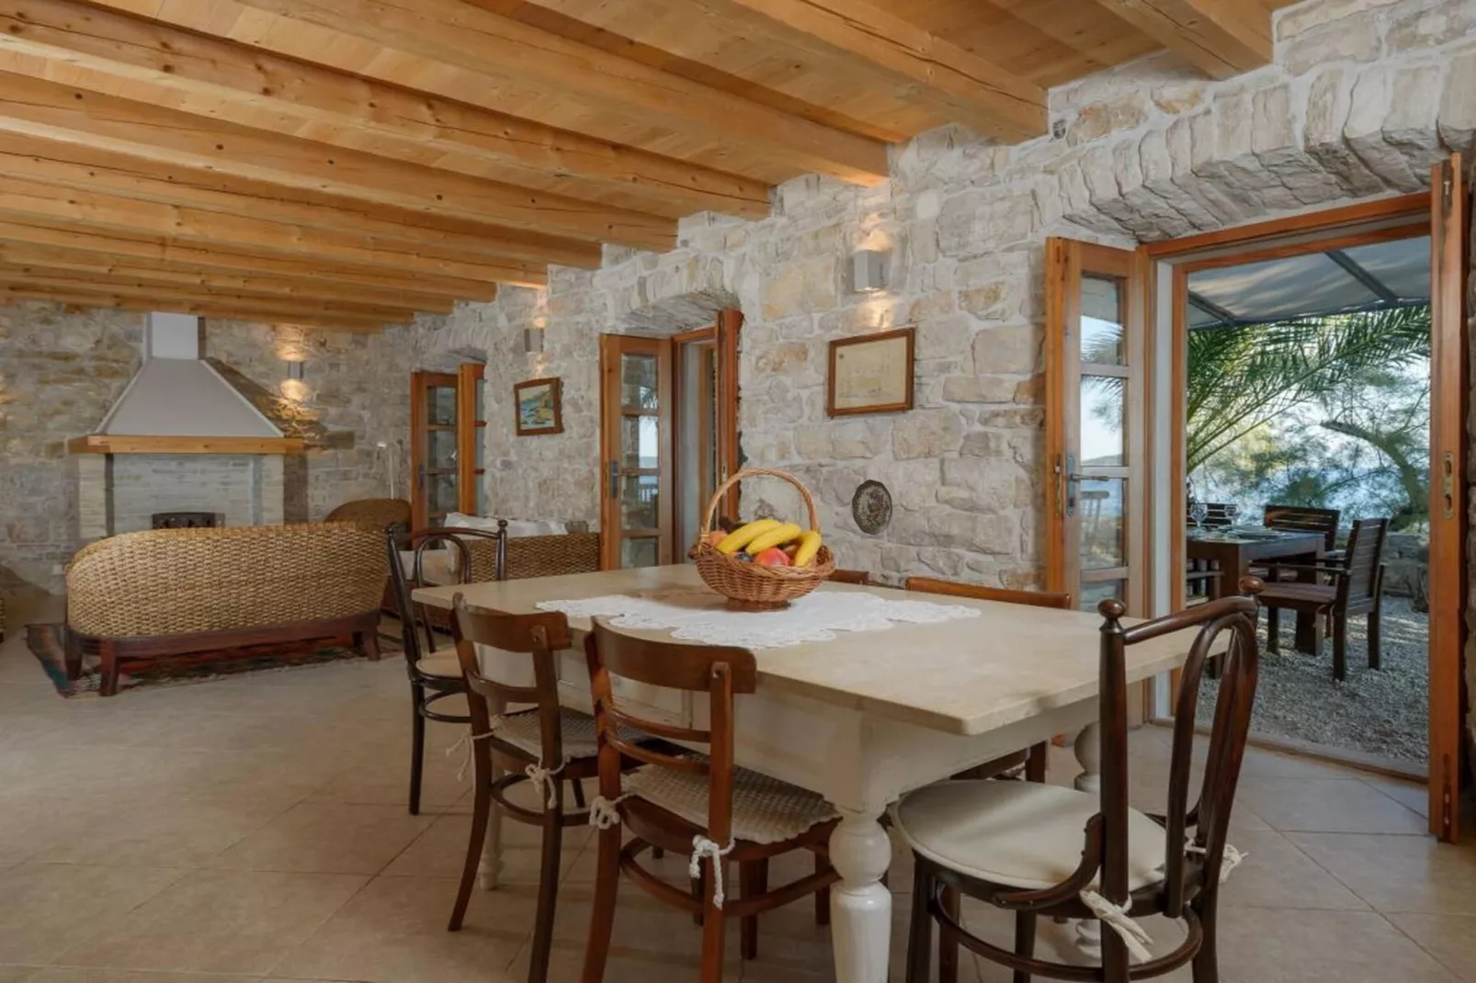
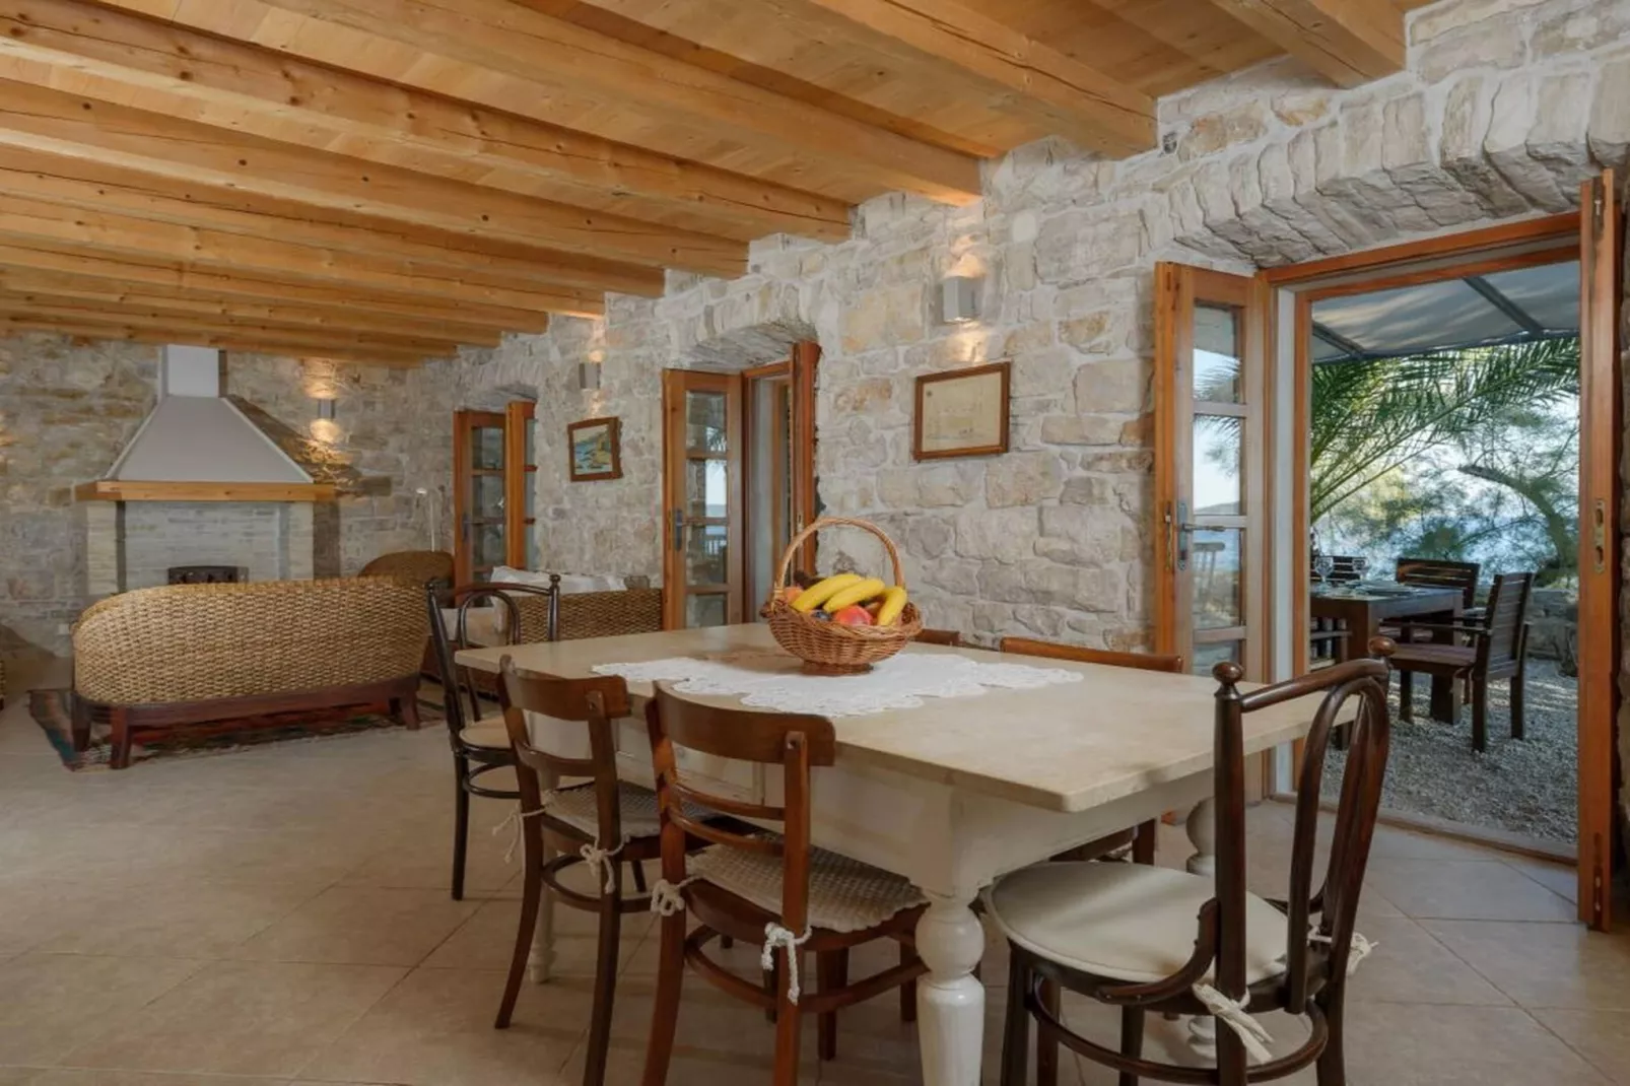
- decorative plate [852,478,893,535]
